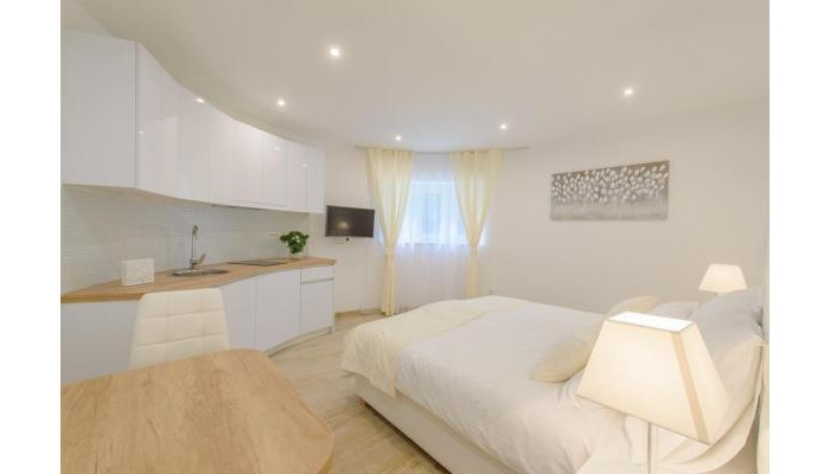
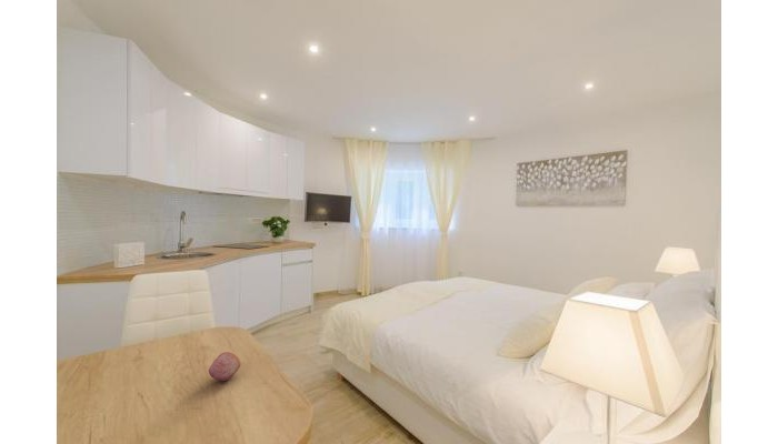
+ fruit [208,351,241,382]
